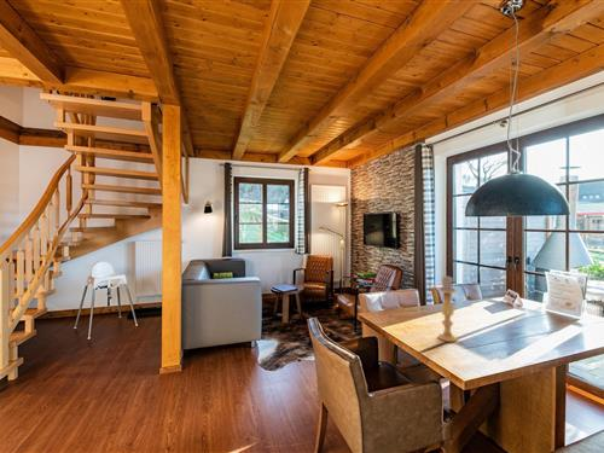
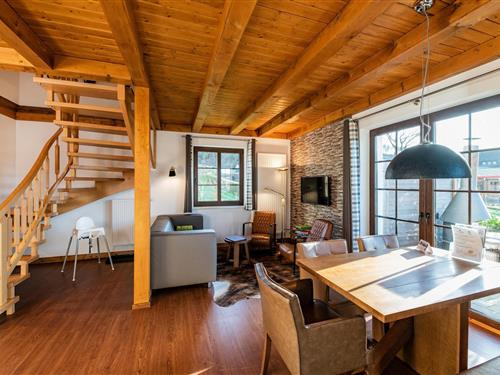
- candle holder [437,274,459,343]
